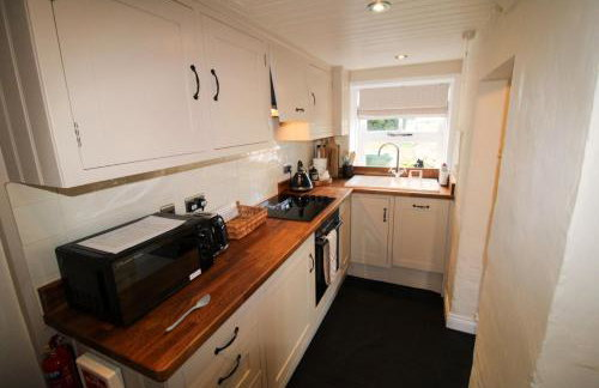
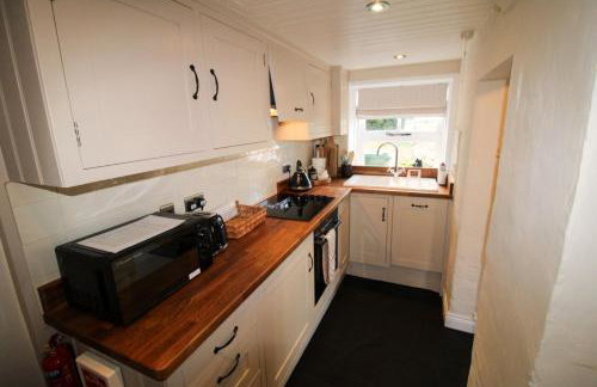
- spoon [164,293,211,332]
